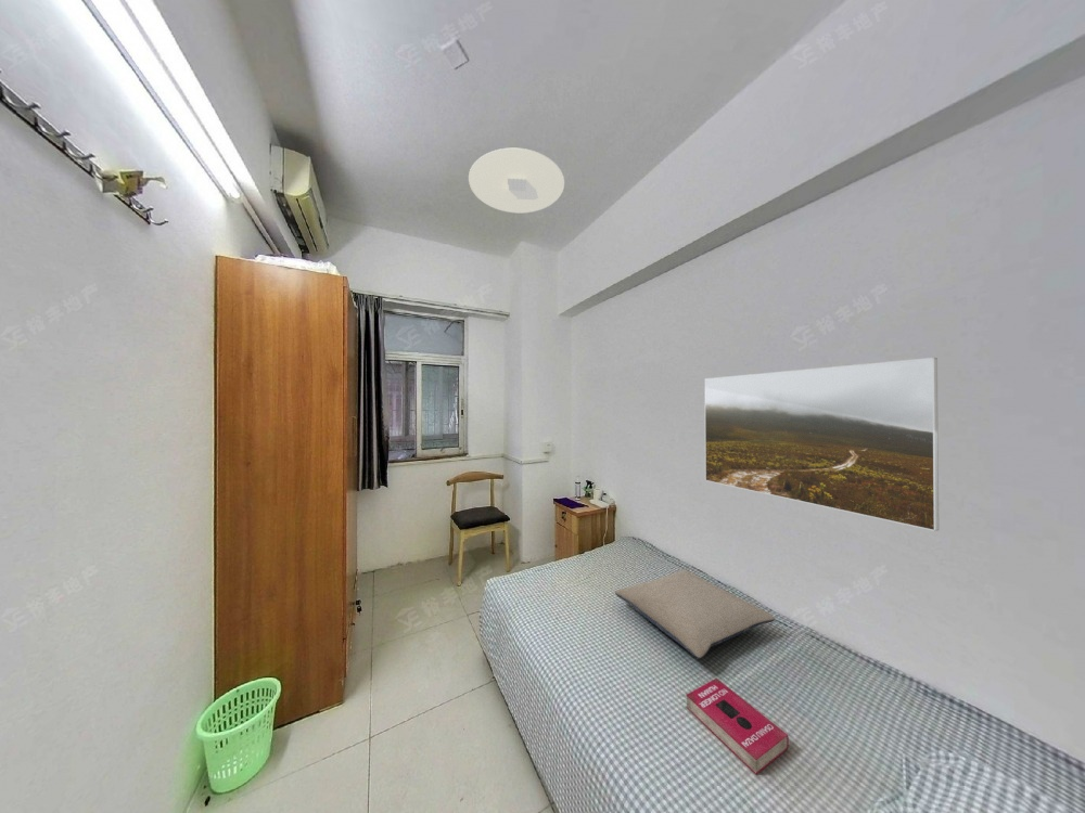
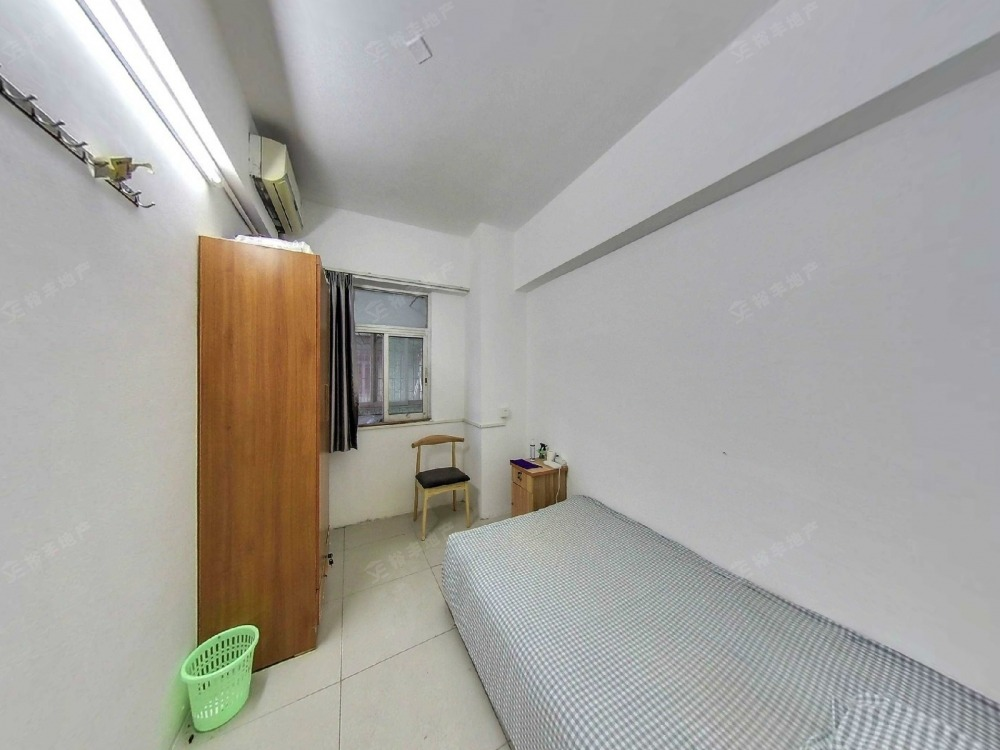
- pillow [614,569,776,660]
- ceiling light [468,147,565,214]
- book [685,678,790,775]
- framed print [703,357,940,532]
